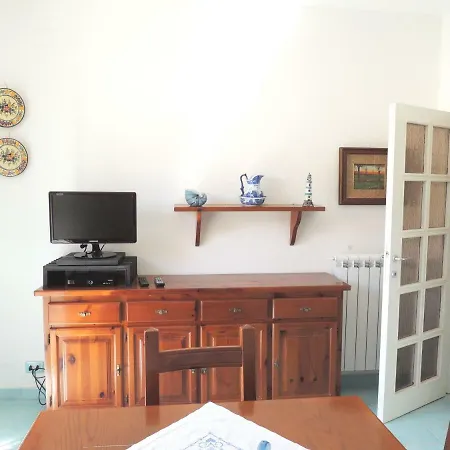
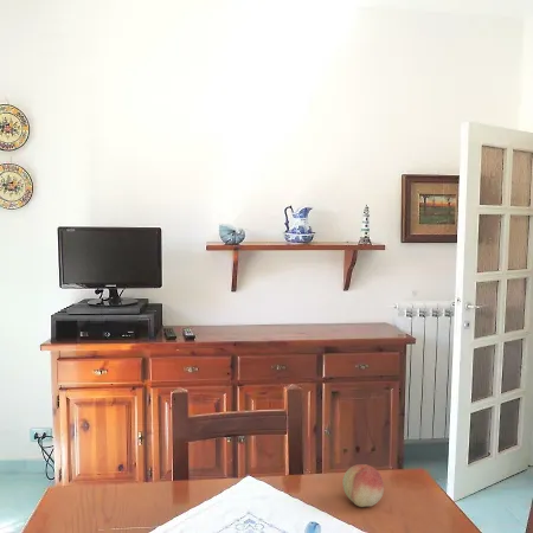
+ fruit [341,463,385,508]
